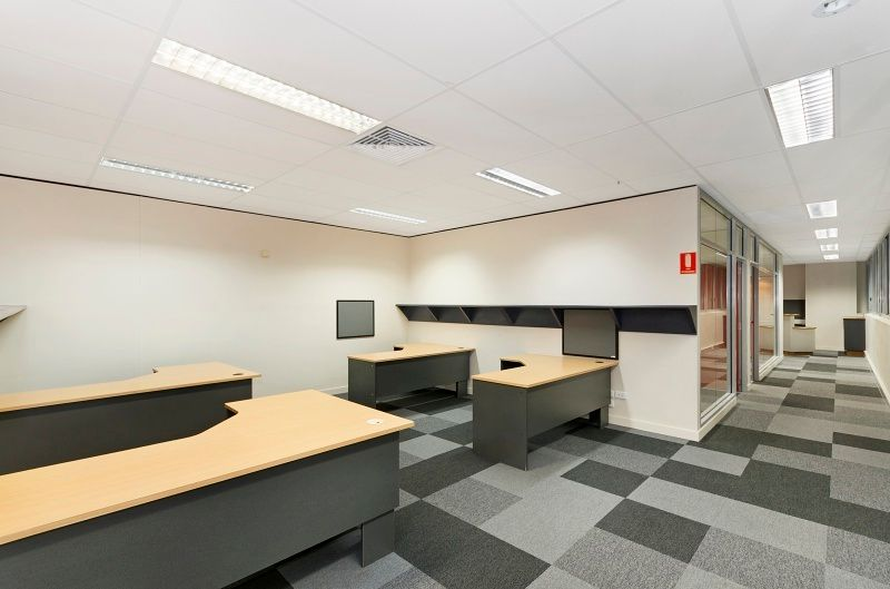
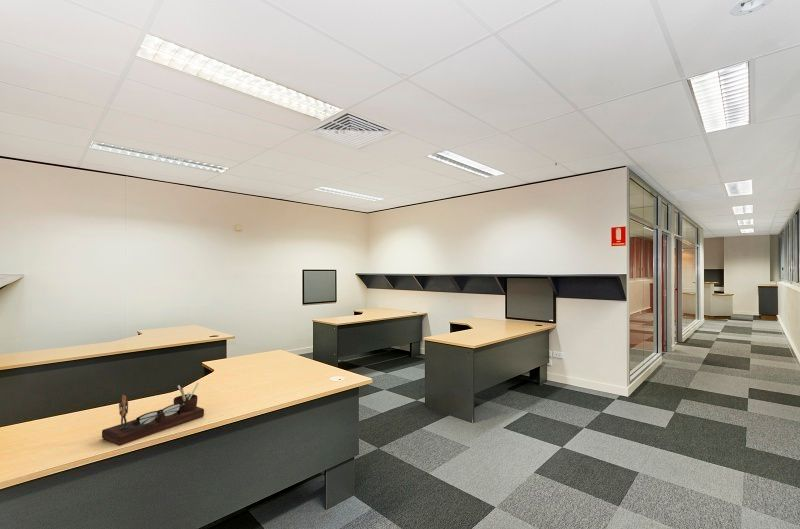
+ desk organizer [101,382,205,447]
